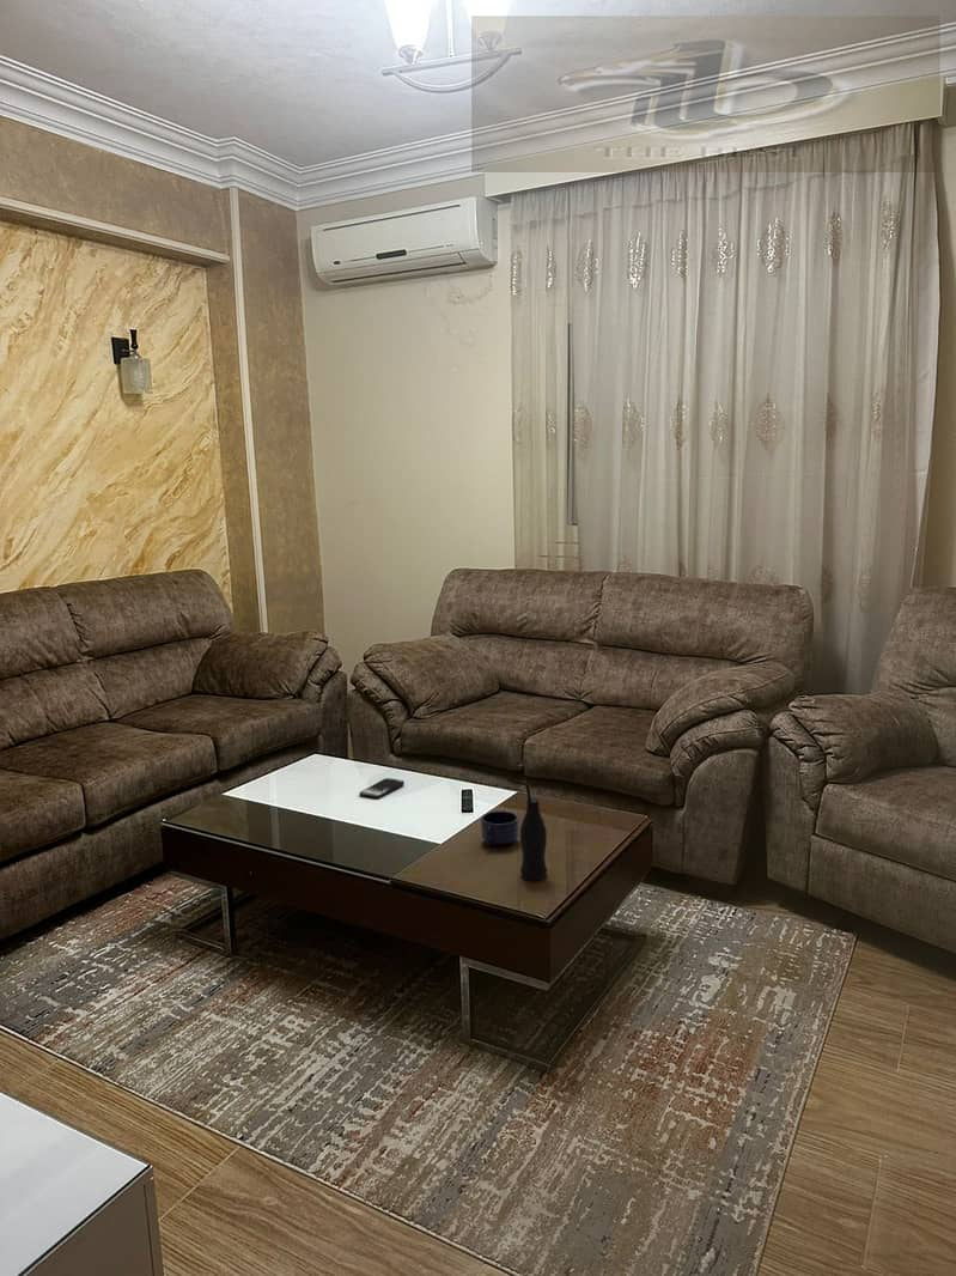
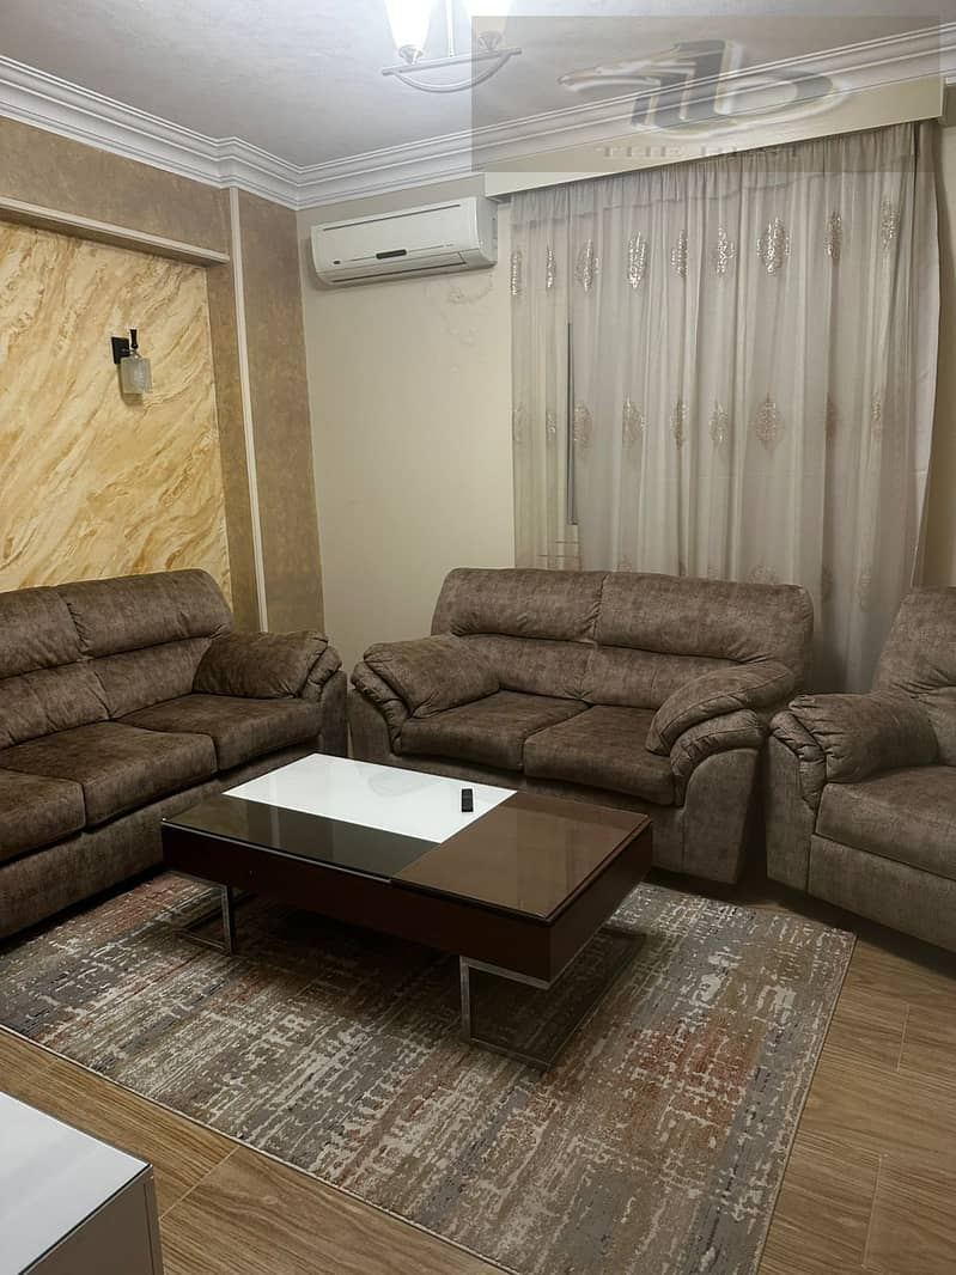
- mug [480,810,520,846]
- bottle [507,777,548,881]
- smartphone [359,777,406,800]
